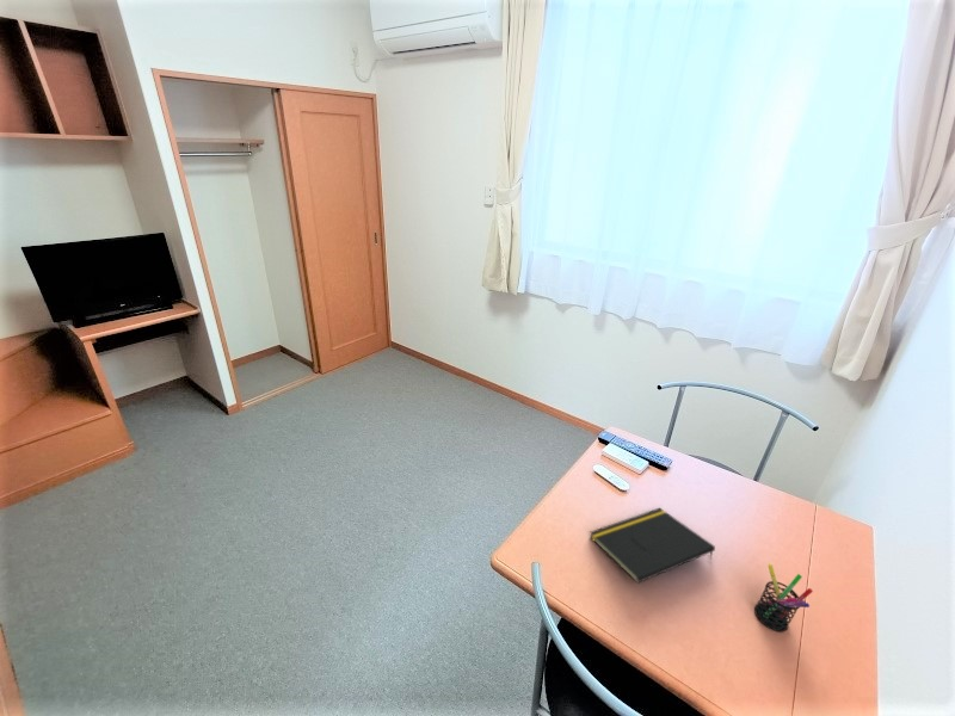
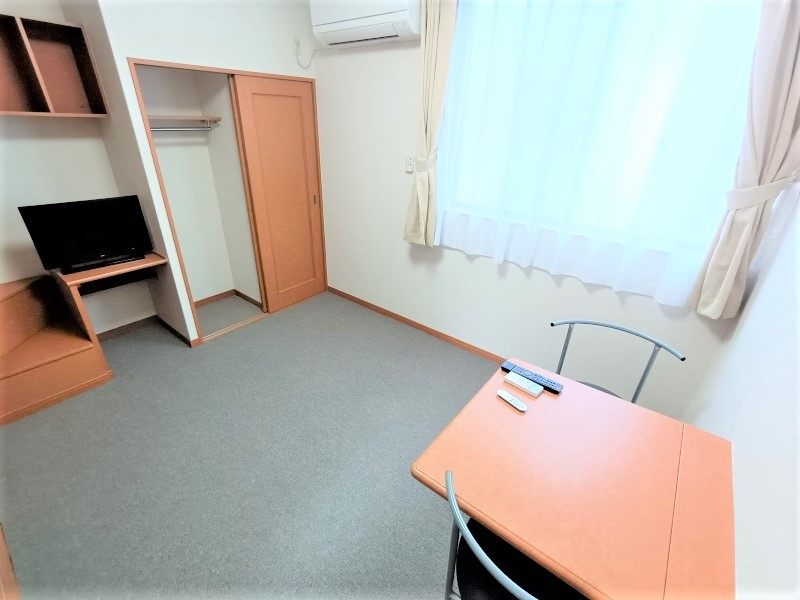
- pen holder [753,563,814,632]
- notepad [589,507,716,585]
